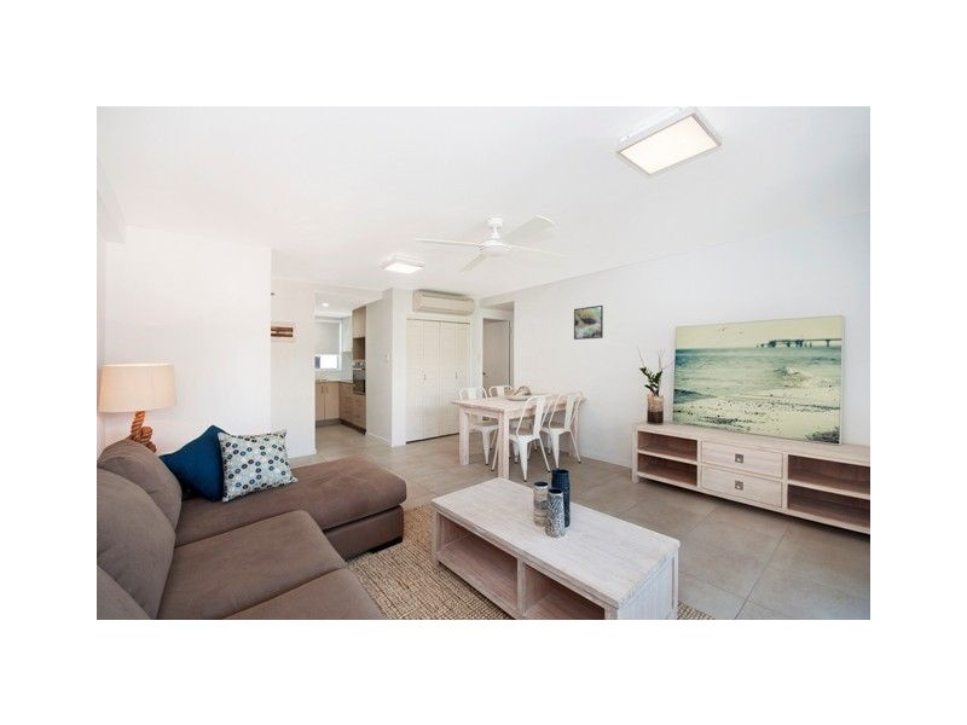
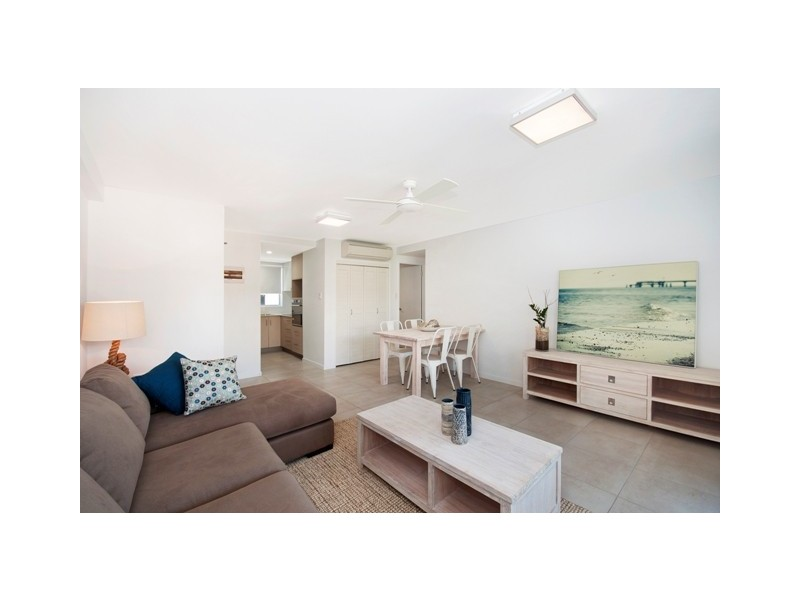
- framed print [573,304,604,341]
